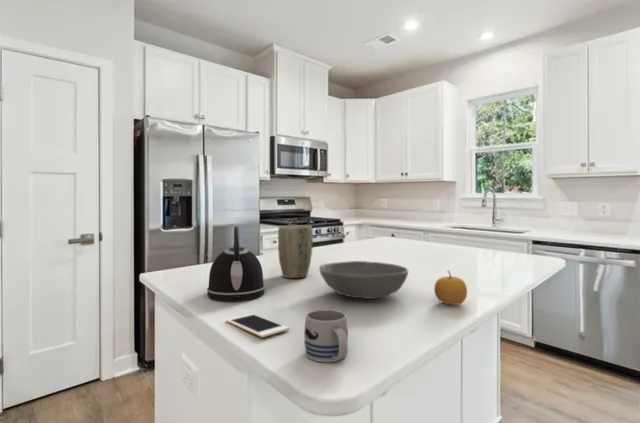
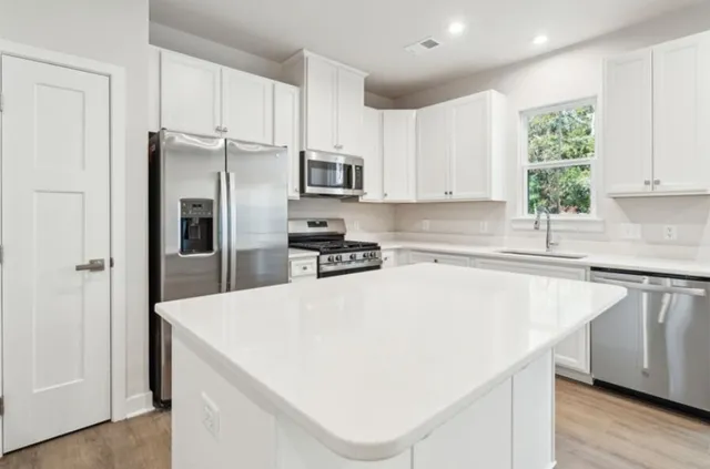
- cell phone [226,313,290,338]
- plant pot [277,224,314,279]
- fruit [433,270,468,306]
- mug [303,309,349,363]
- kettle [206,225,266,302]
- bowl [318,260,409,300]
